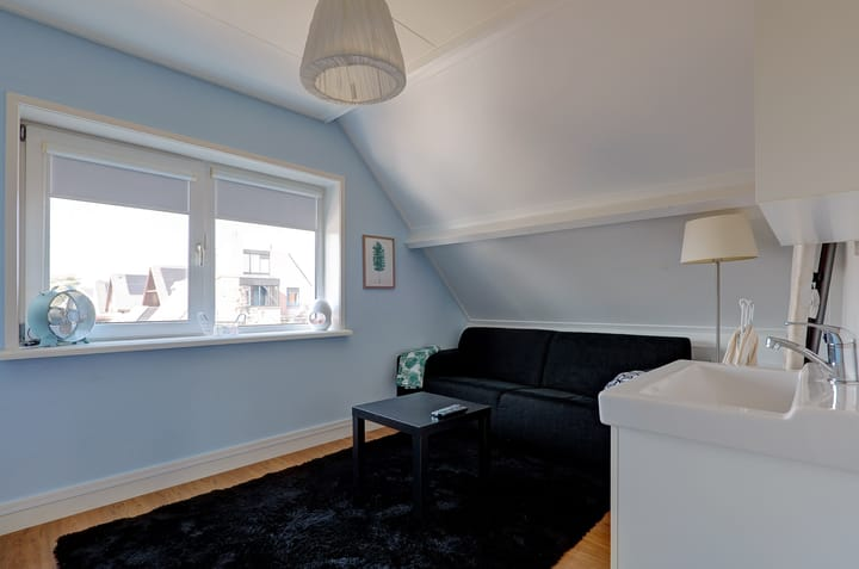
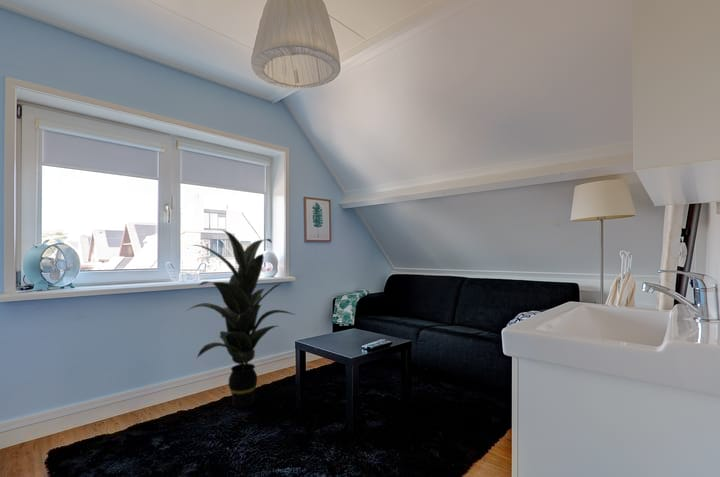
+ indoor plant [187,228,296,408]
